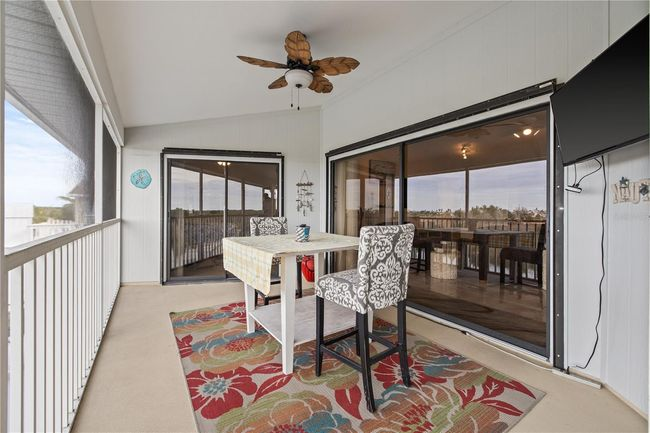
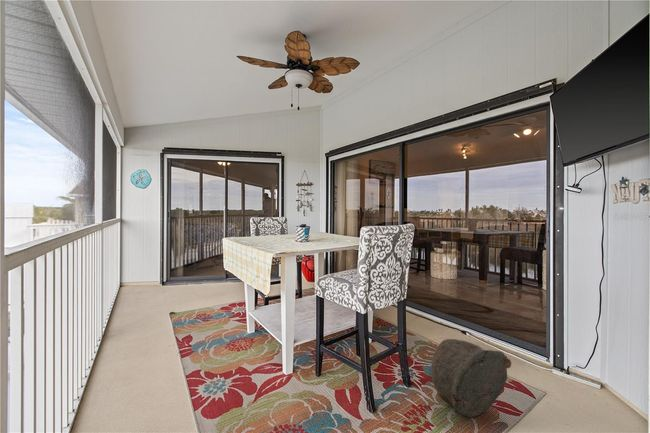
+ bag [430,338,512,418]
